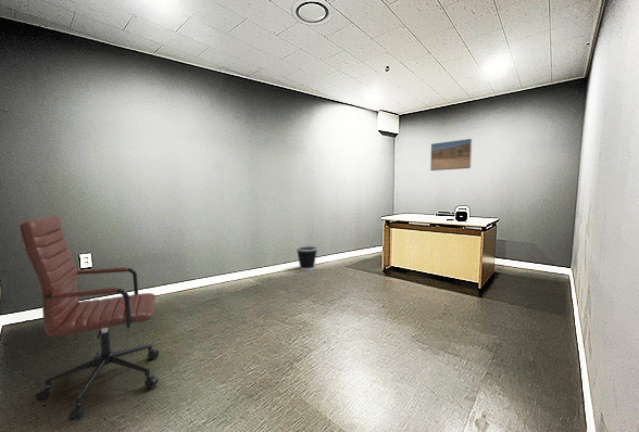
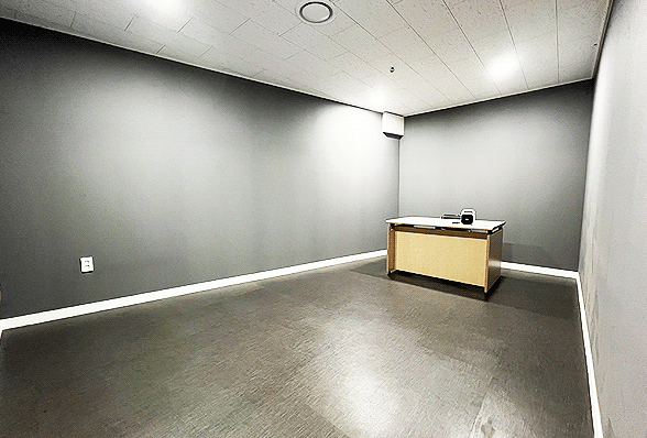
- wastebasket [296,245,318,271]
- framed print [429,138,473,171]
- chair [18,215,160,422]
